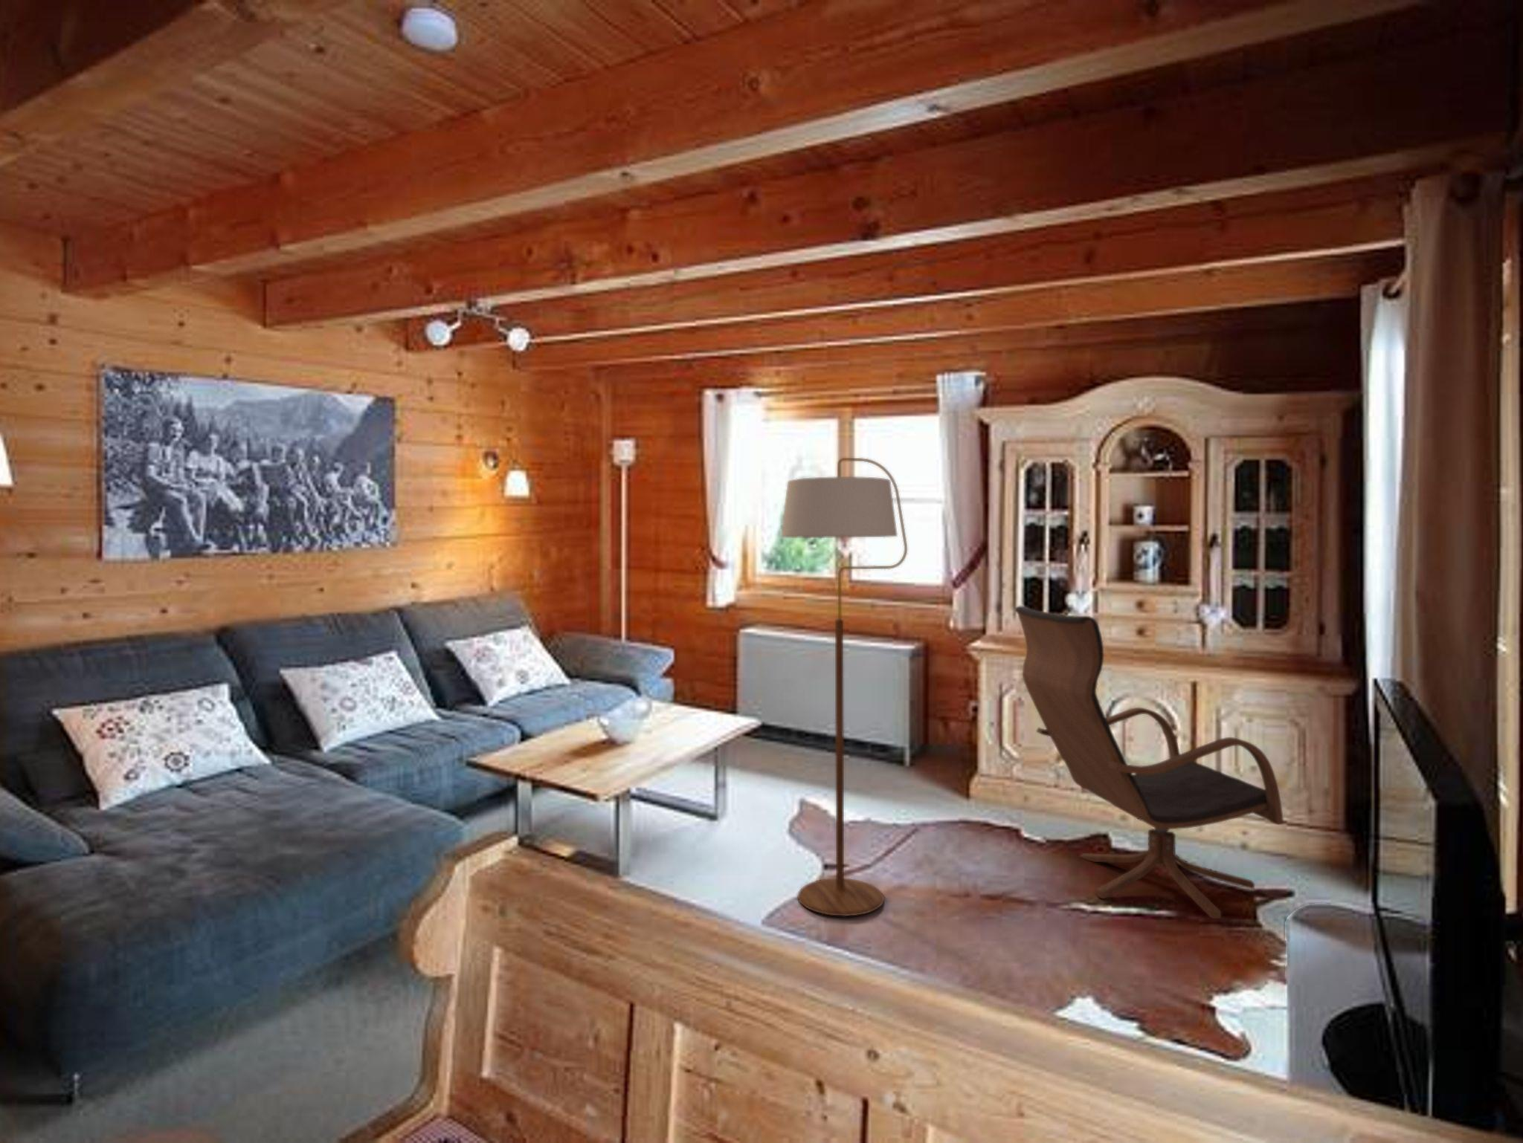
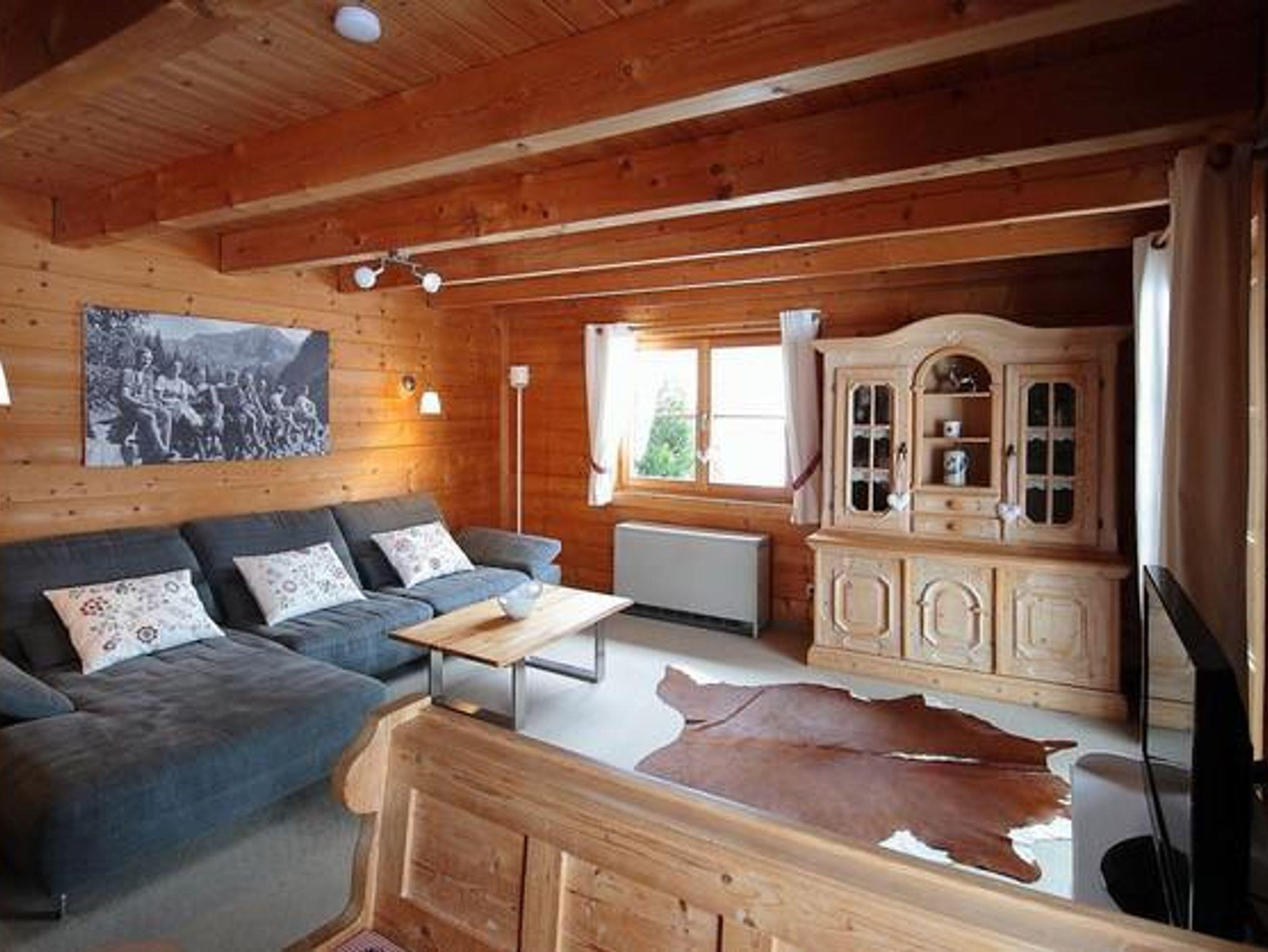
- lounge chair [1015,605,1284,920]
- floor lamp [780,457,908,917]
